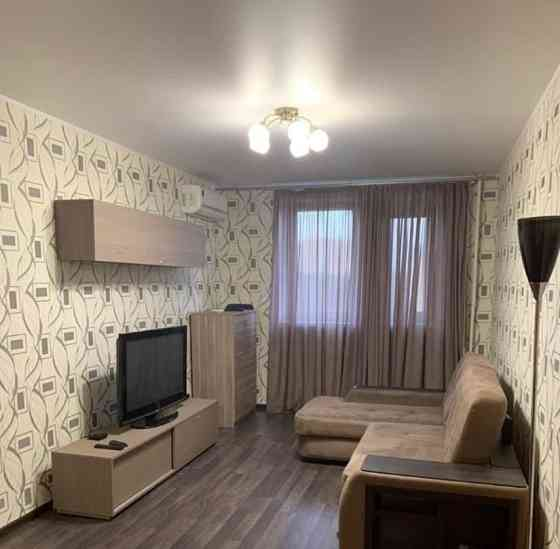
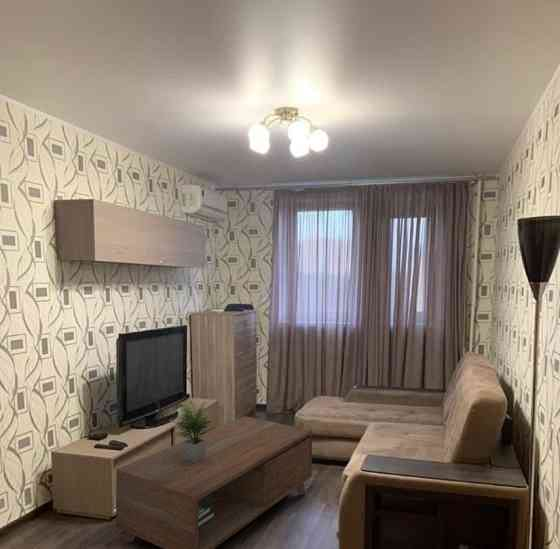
+ coffee table [115,399,313,549]
